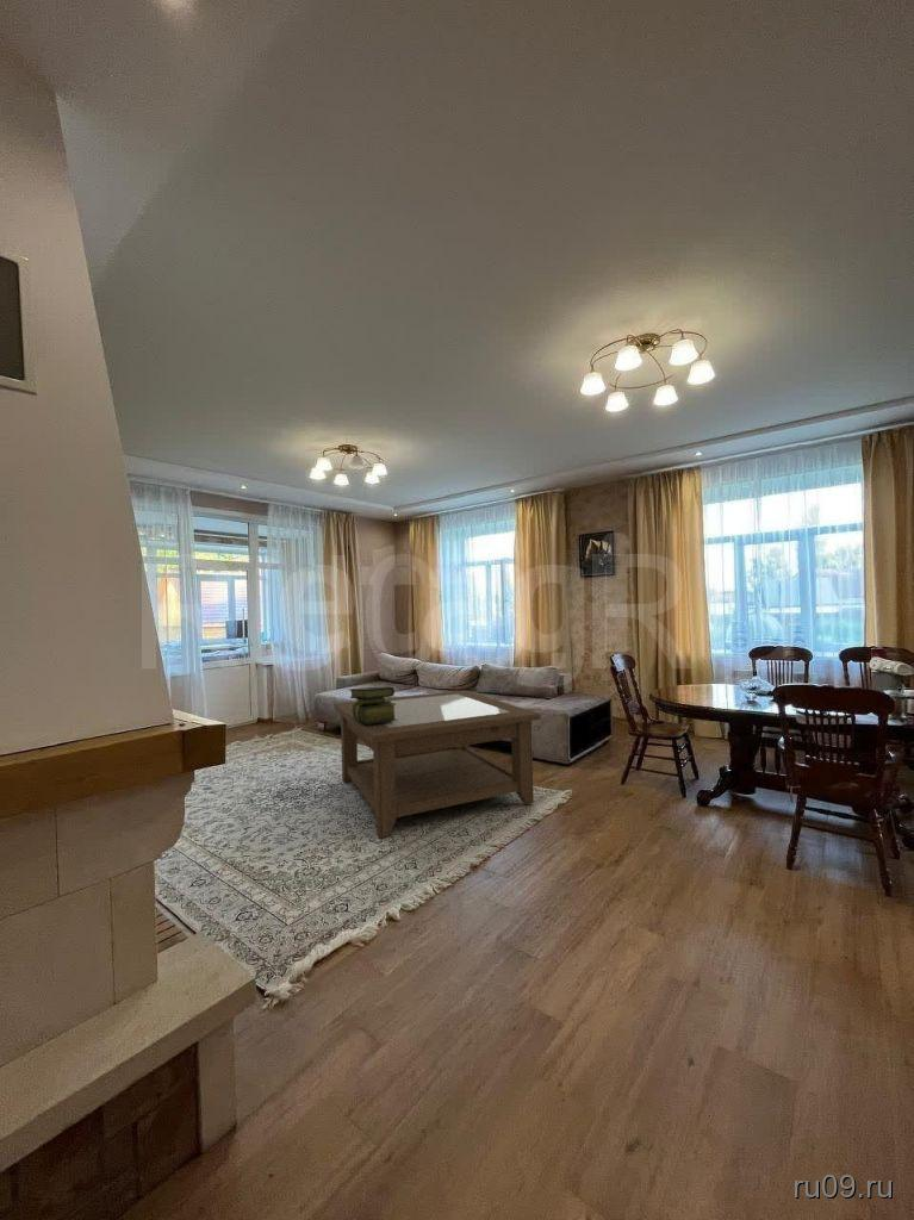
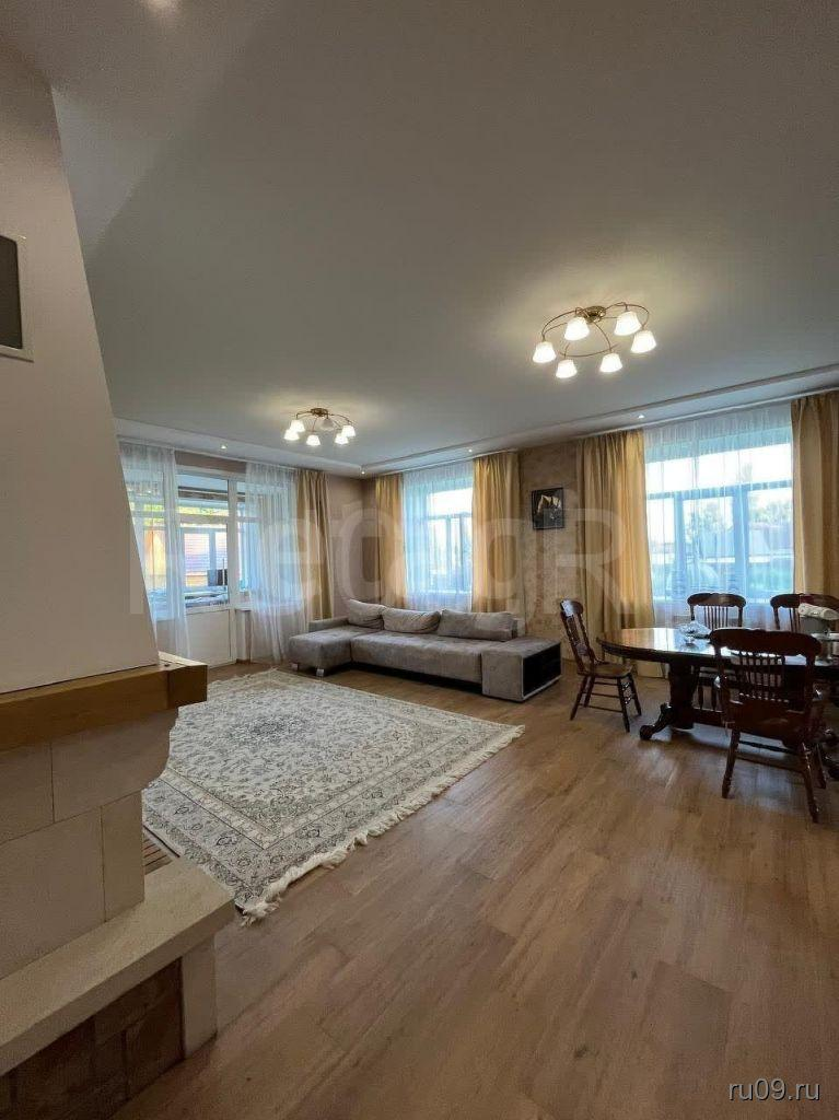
- coffee table [332,689,542,839]
- stack of books [348,686,397,724]
